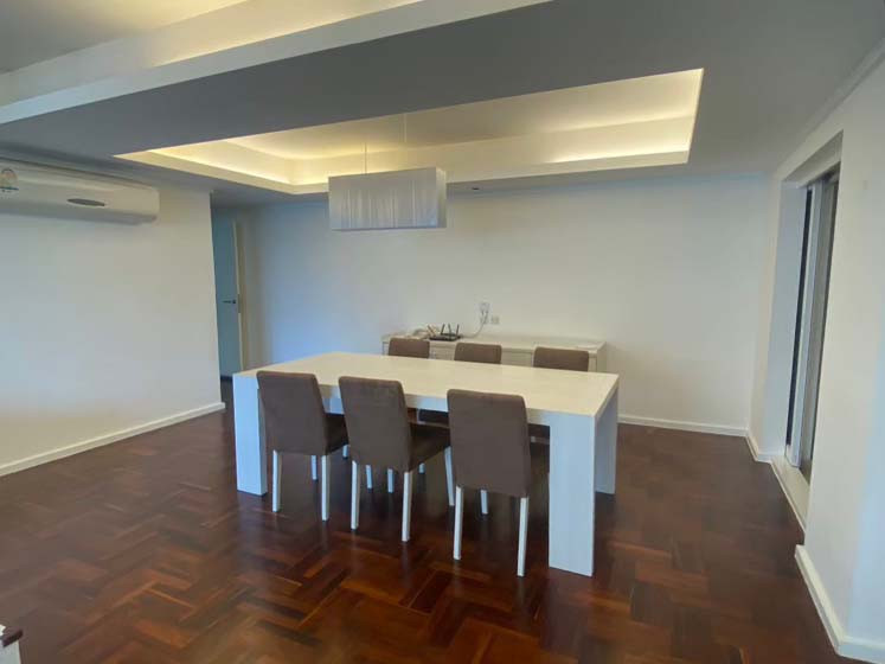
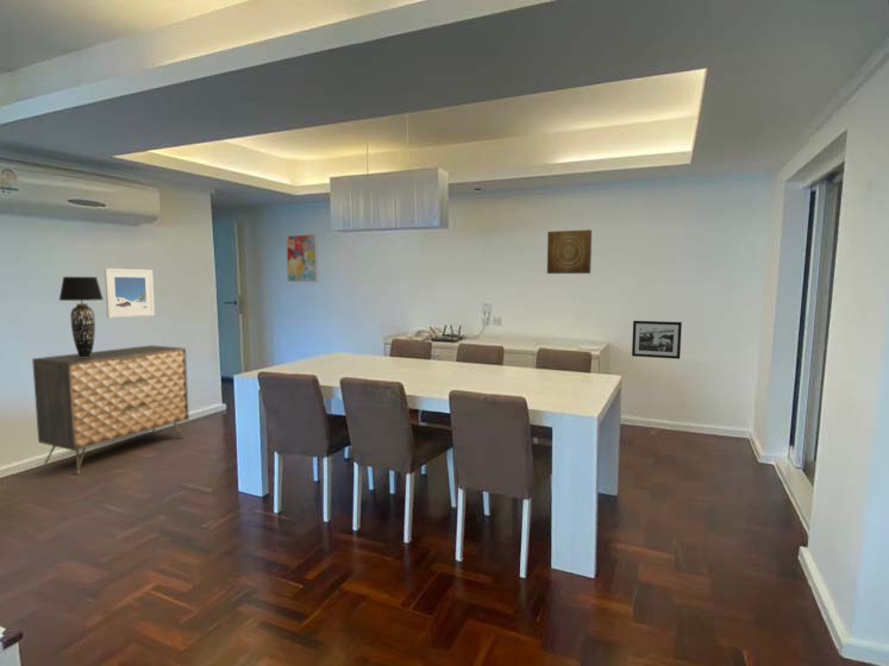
+ wall art [284,233,319,283]
+ picture frame [631,320,683,360]
+ table lamp [58,276,105,357]
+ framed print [104,268,156,319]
+ dresser [31,344,190,475]
+ wall art [546,228,593,275]
